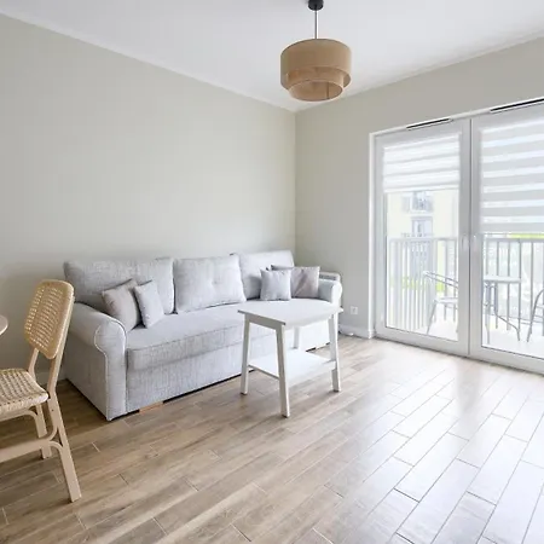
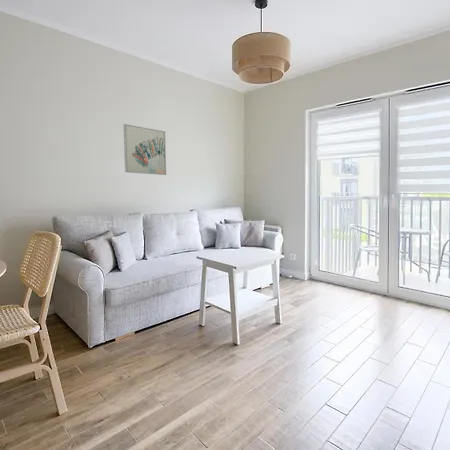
+ wall art [122,123,167,176]
